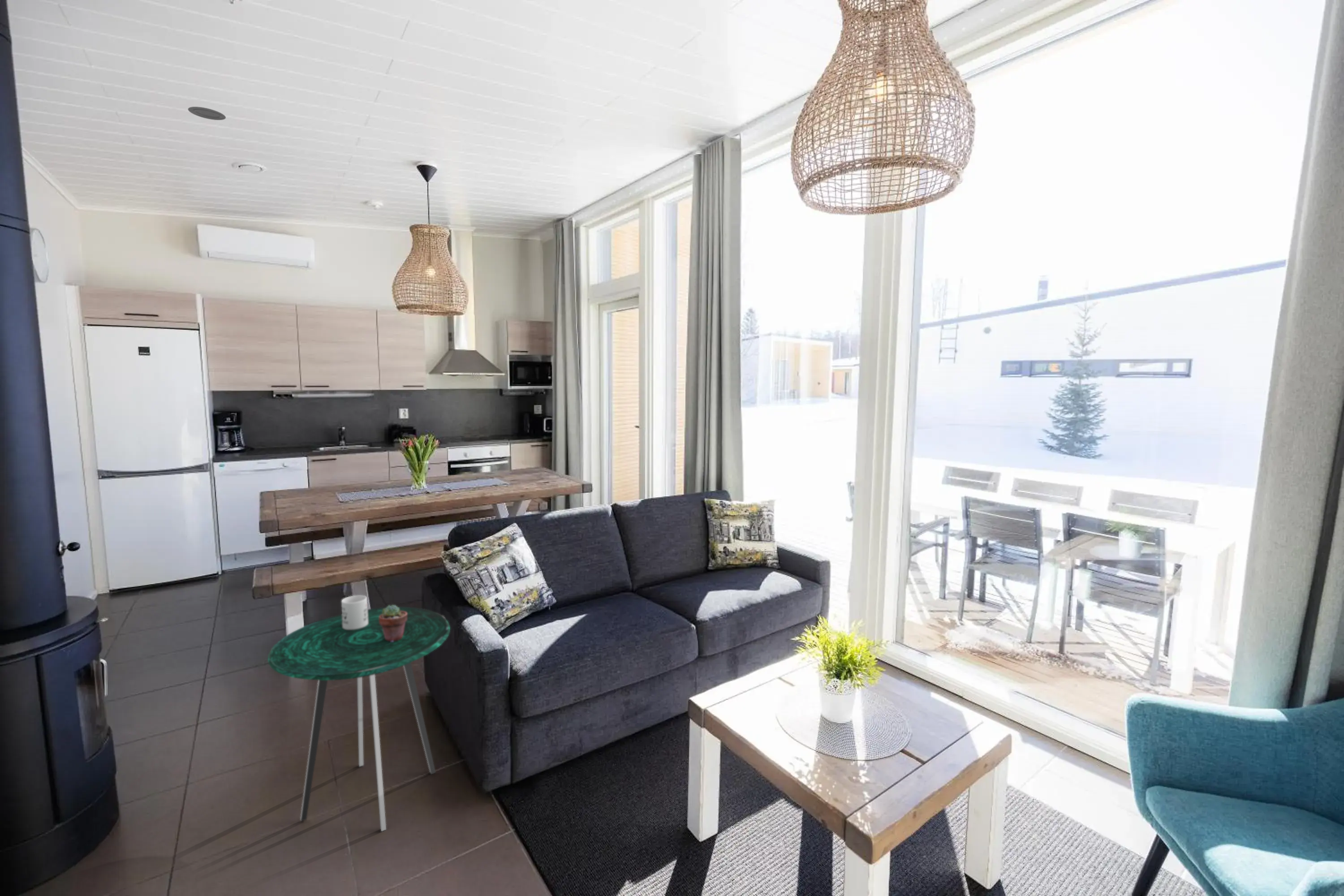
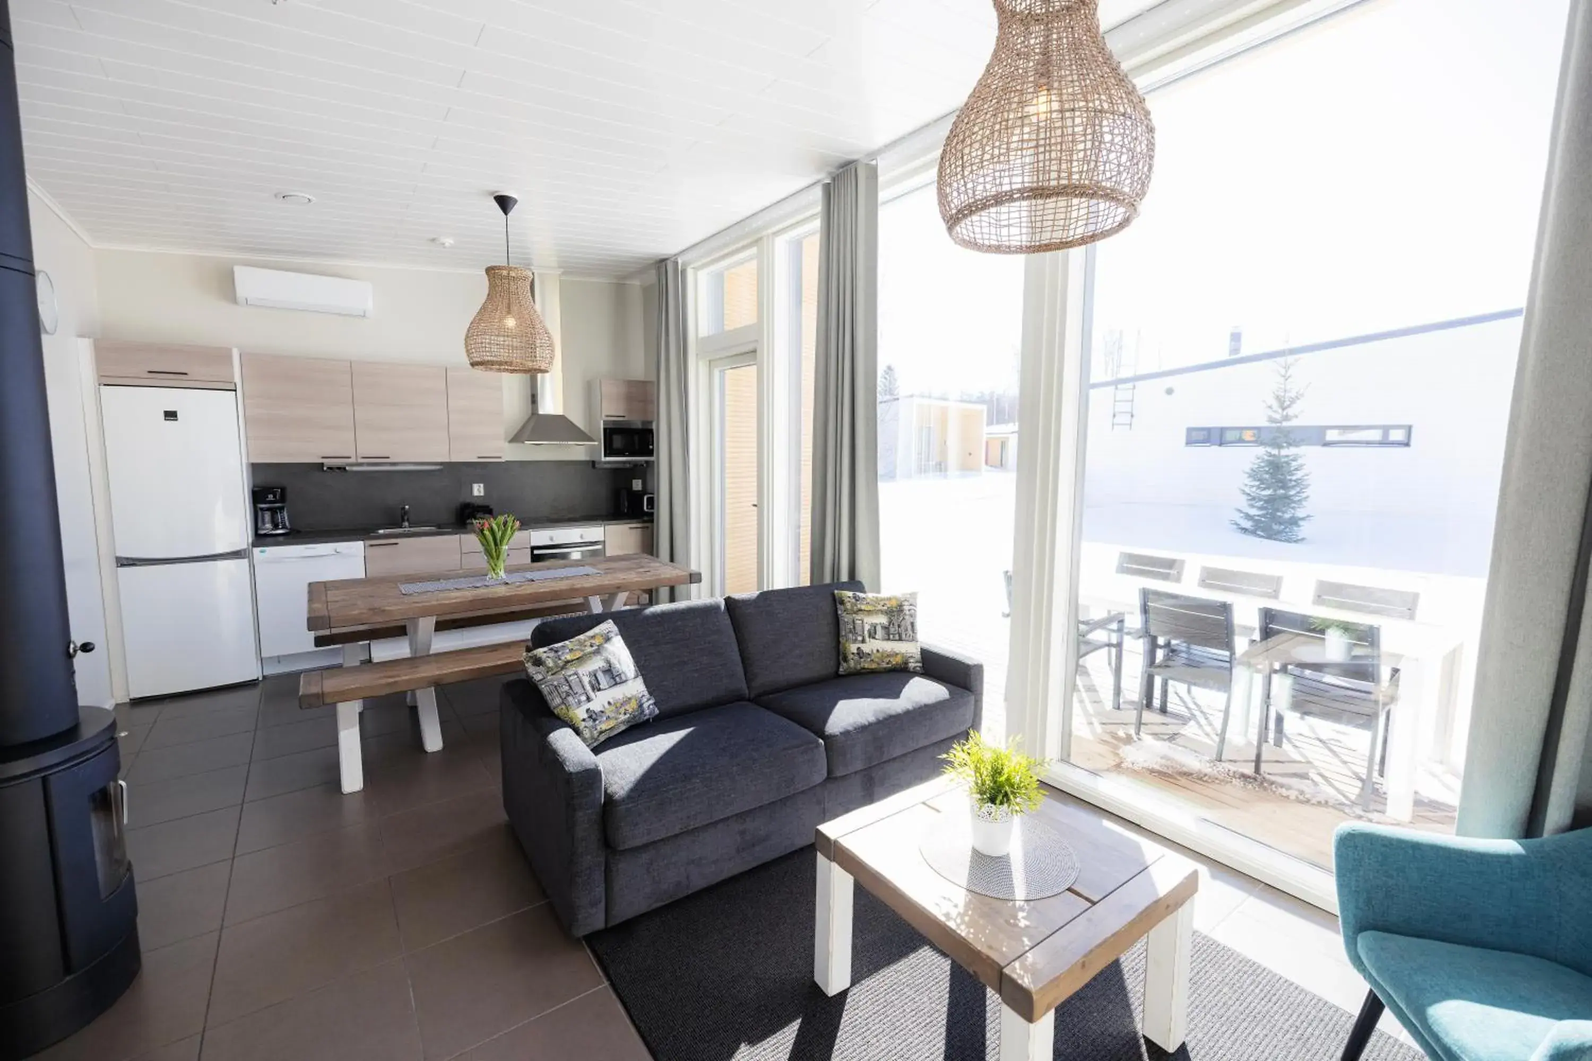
- side table [267,607,451,832]
- mug [341,595,368,629]
- recessed light [188,106,226,121]
- potted succulent [379,604,407,642]
